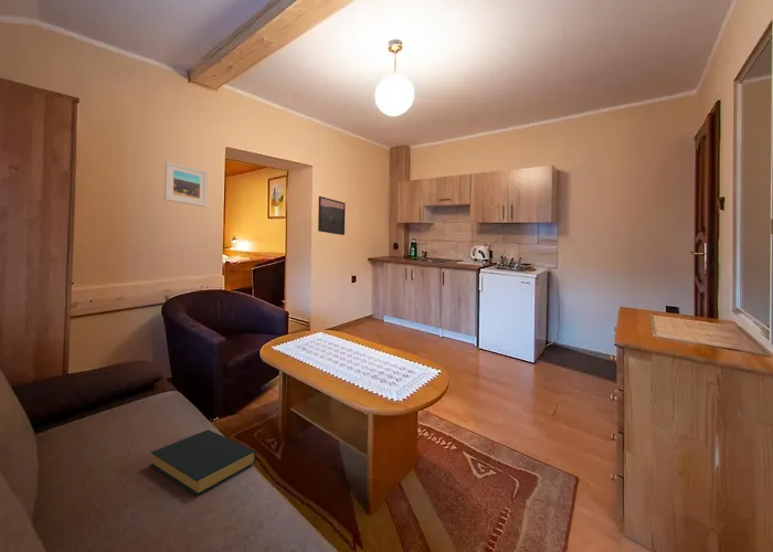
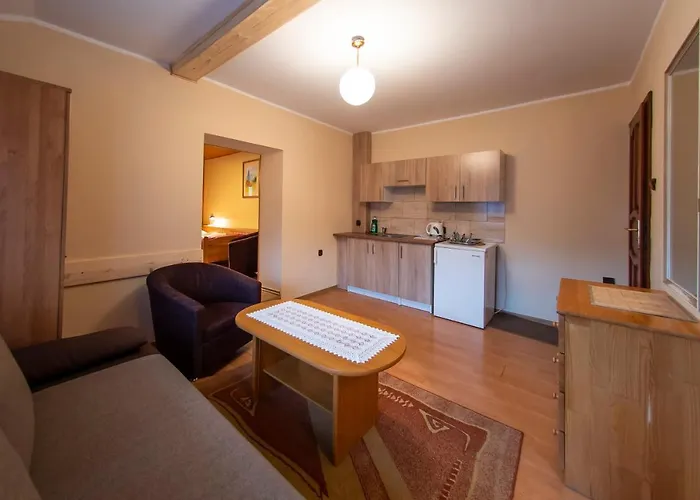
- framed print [317,195,347,236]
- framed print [163,160,209,209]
- hardback book [149,428,257,497]
